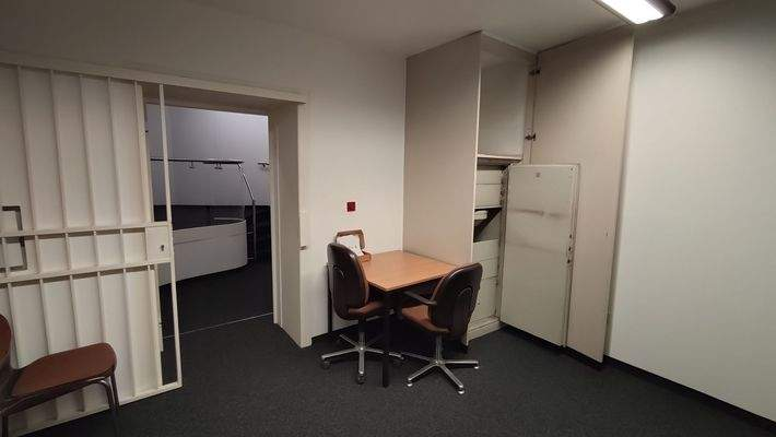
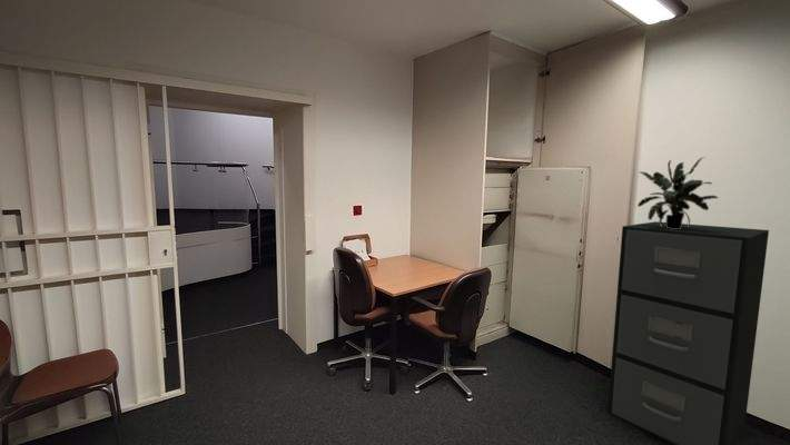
+ filing cabinet [606,220,770,445]
+ potted plant [636,156,719,229]
